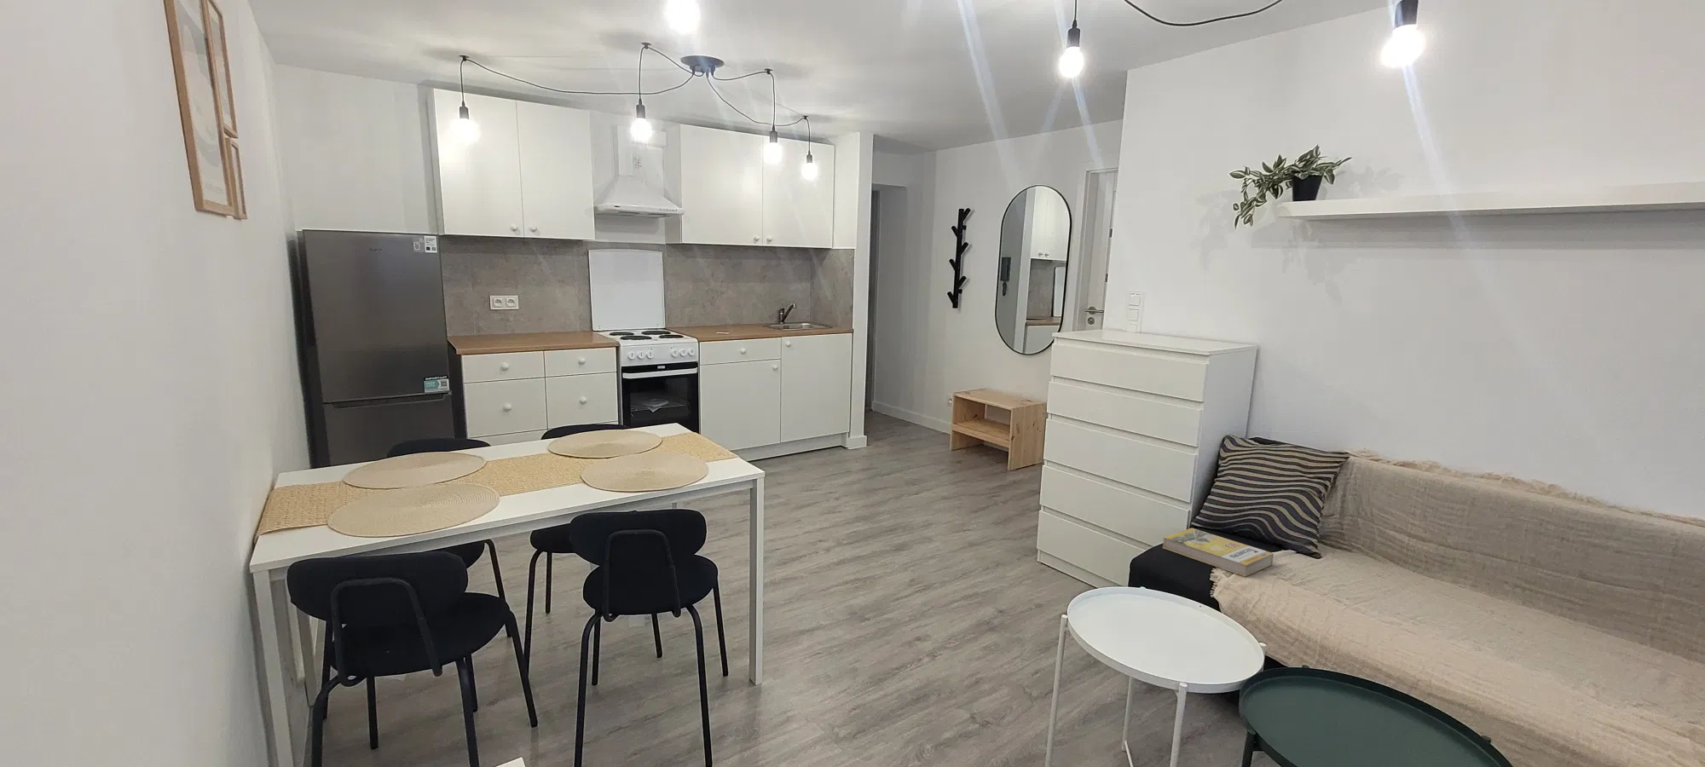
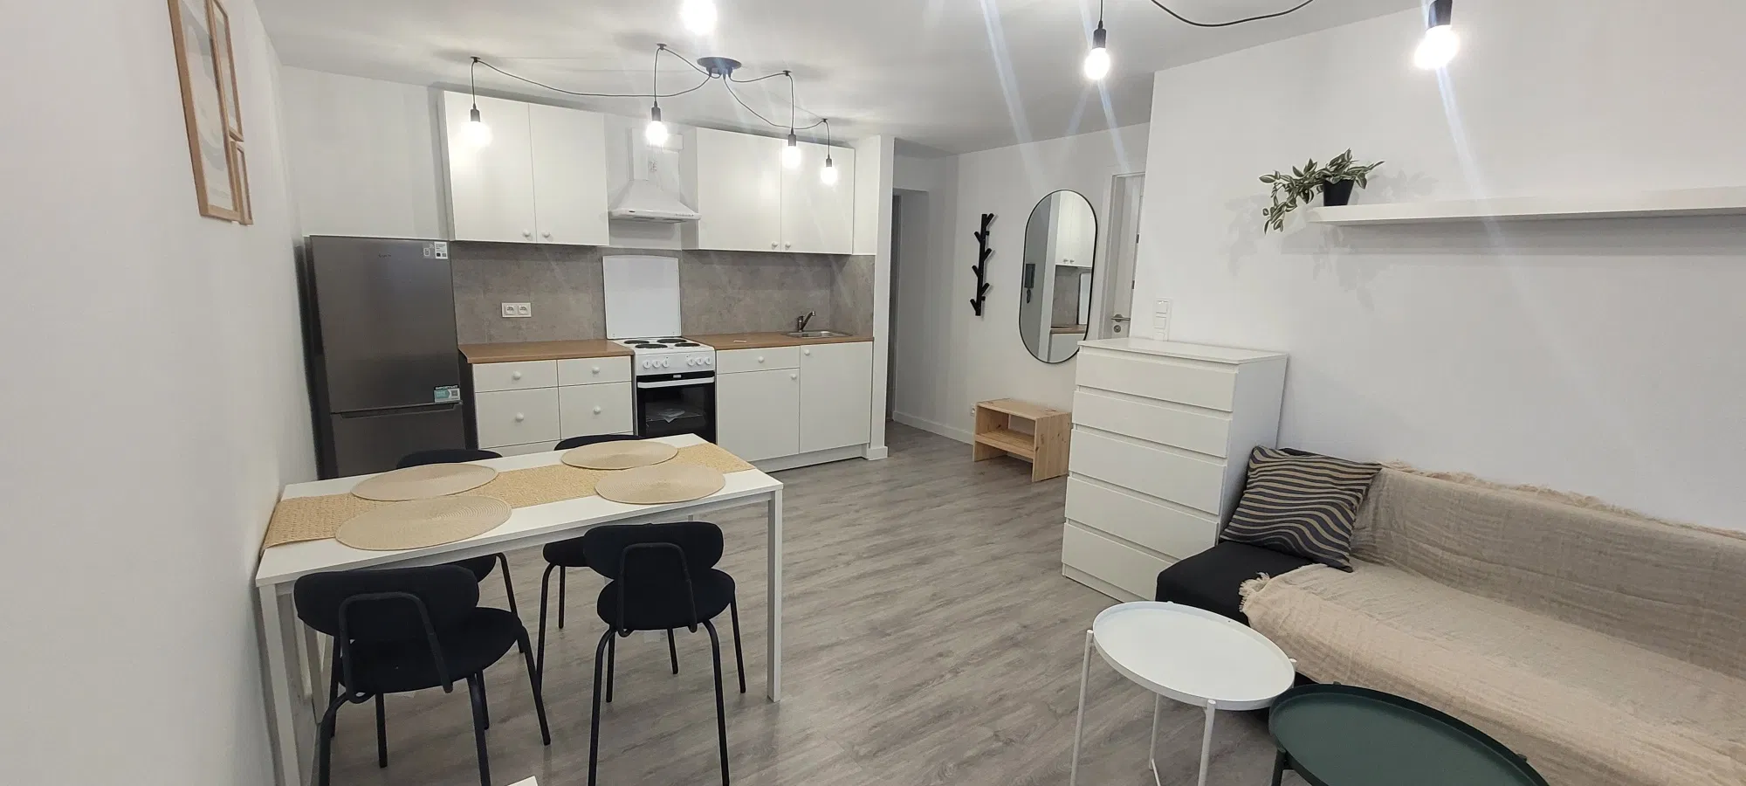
- book [1162,528,1274,577]
